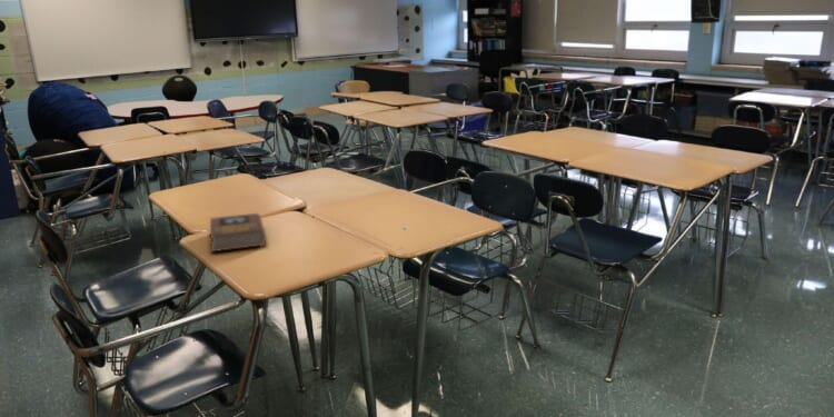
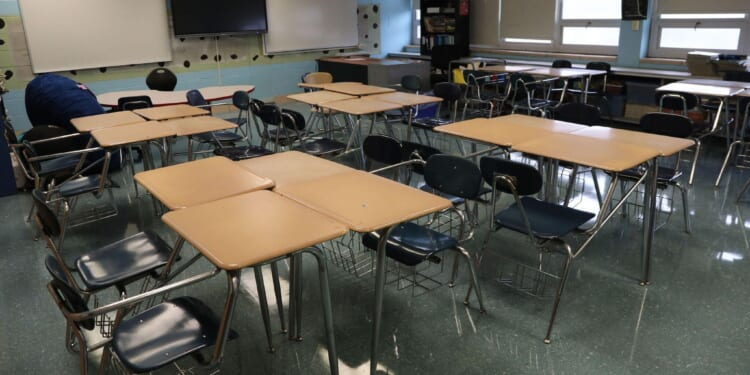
- book [209,212,267,252]
